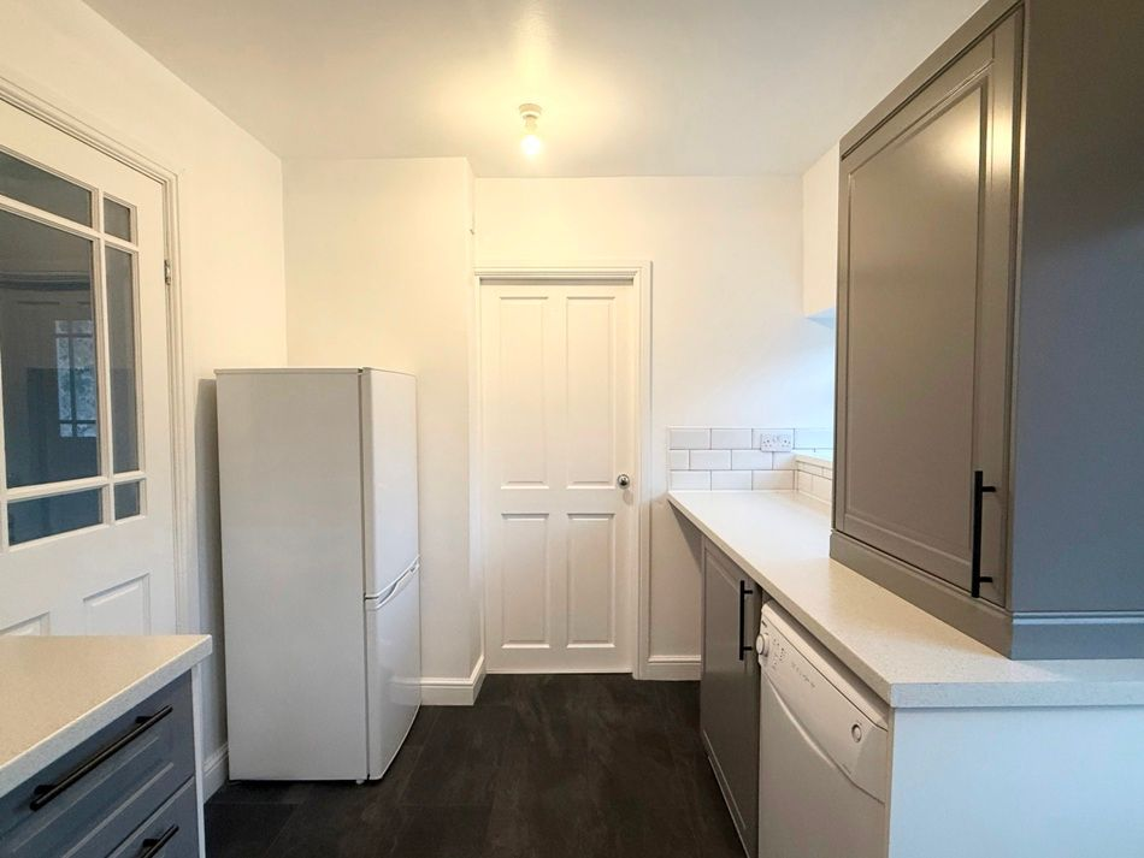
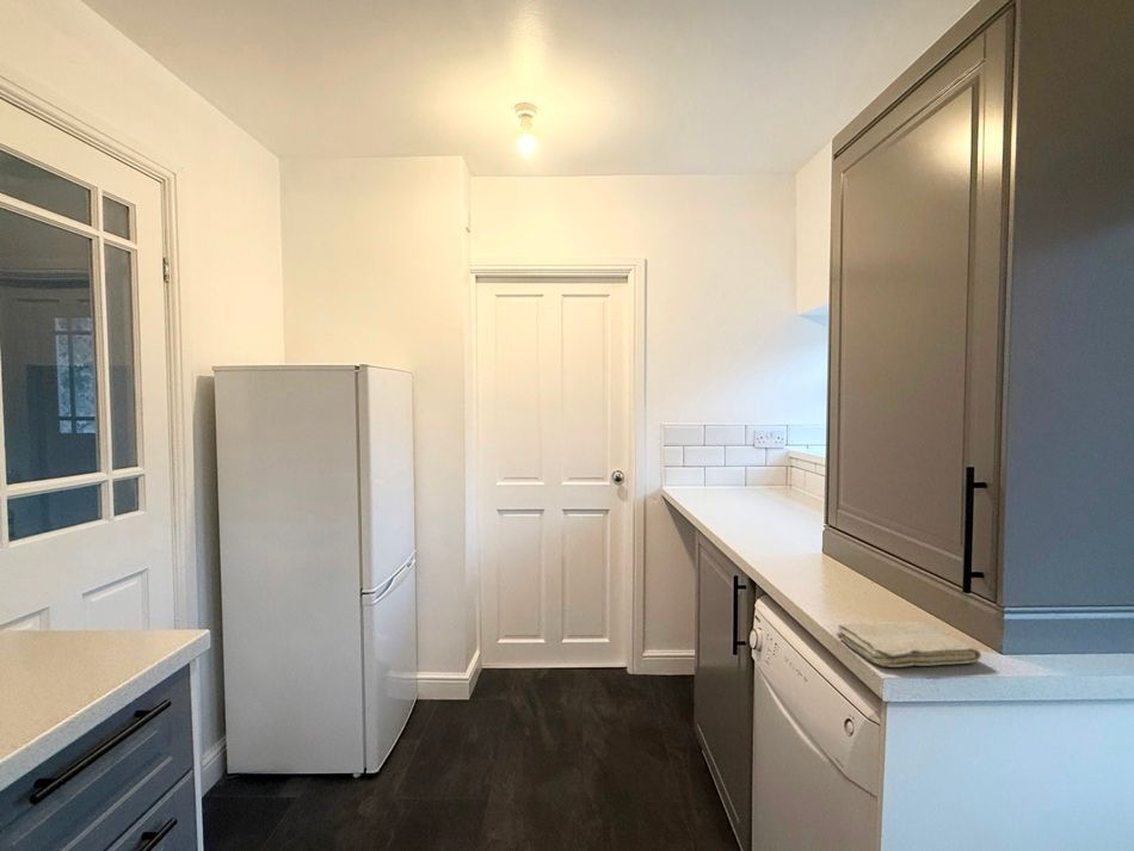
+ washcloth [836,621,982,668]
